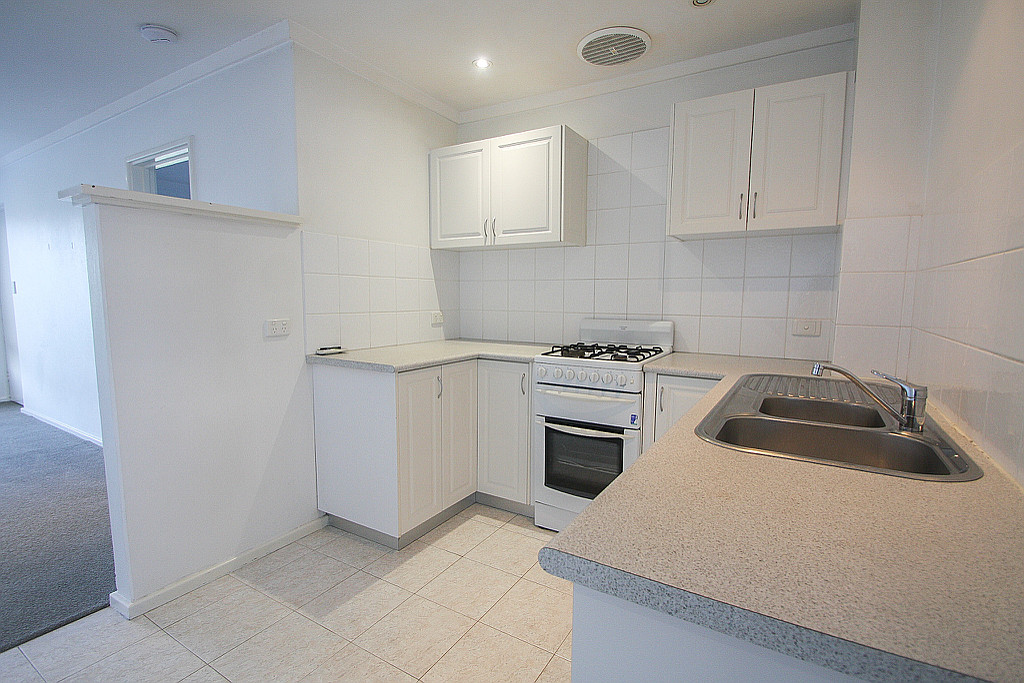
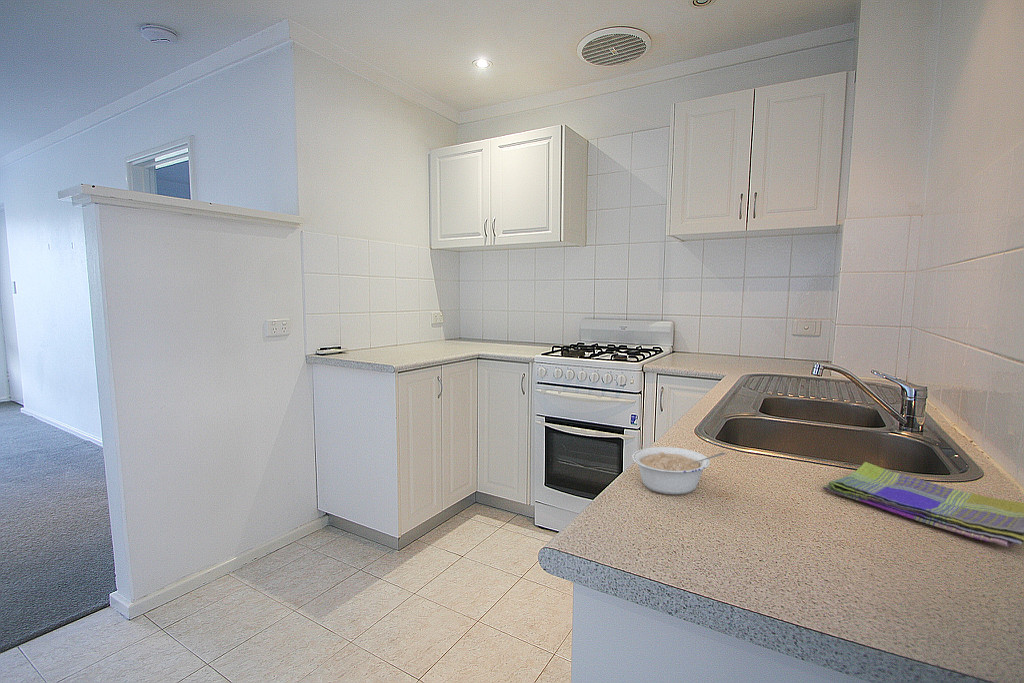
+ legume [631,446,726,496]
+ dish towel [822,461,1024,549]
